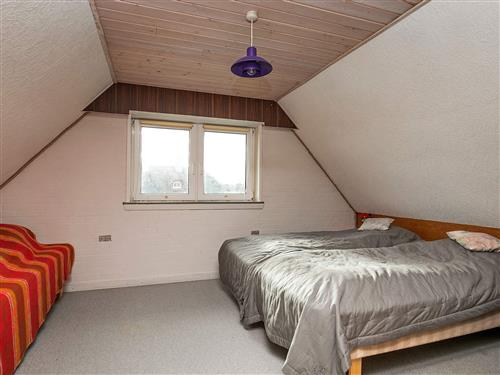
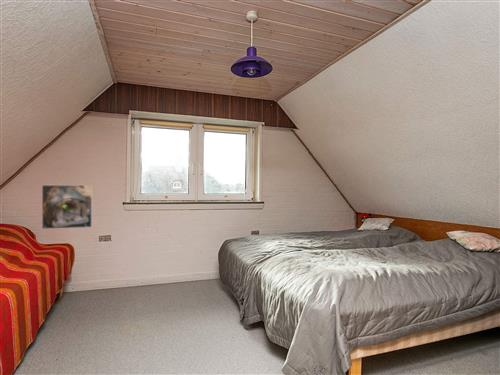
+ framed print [41,184,93,230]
